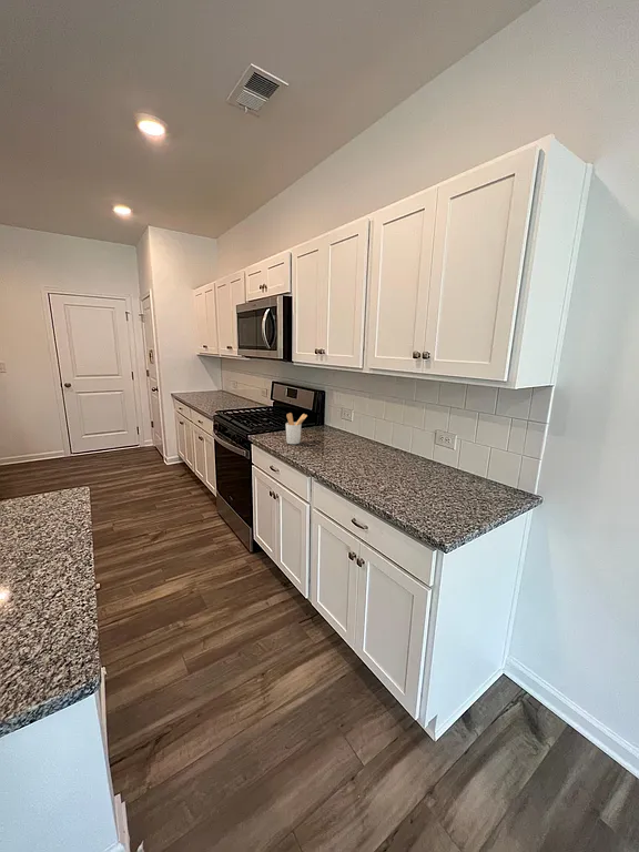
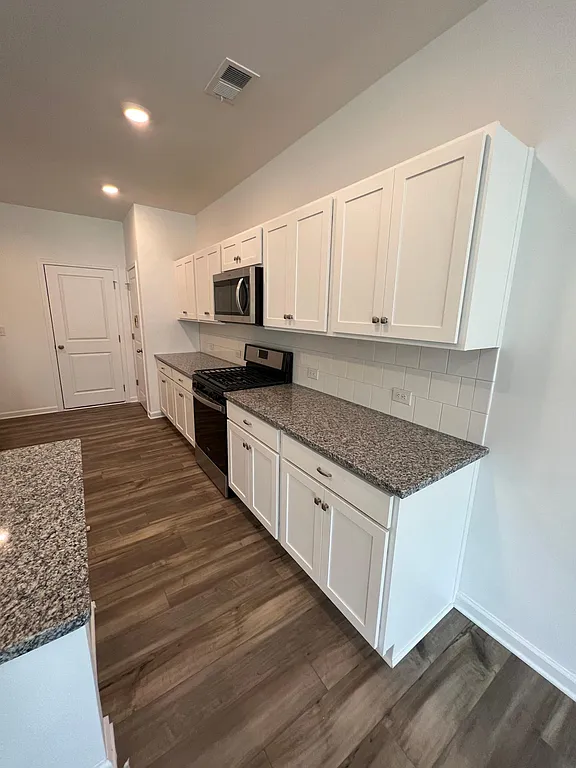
- utensil holder [285,412,308,445]
